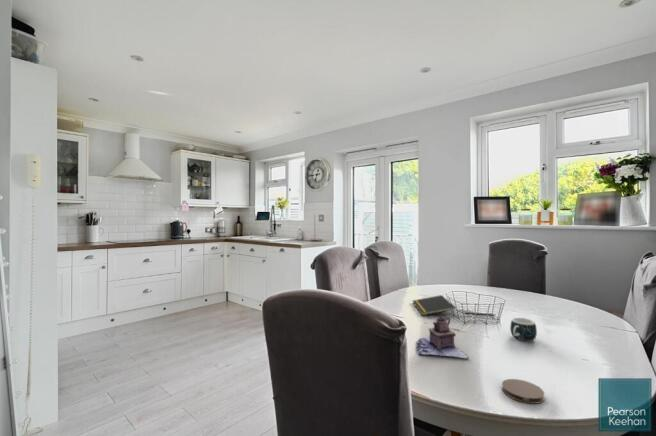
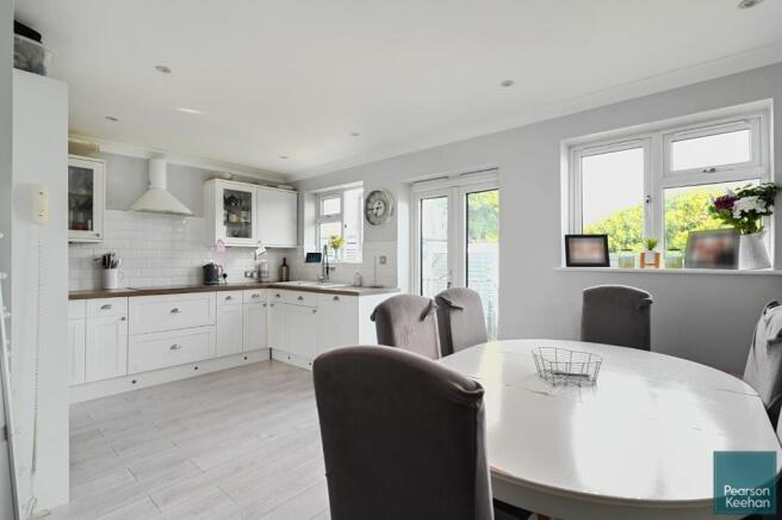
- coaster [501,378,545,405]
- notepad [412,294,457,316]
- mug [509,317,538,342]
- teapot [415,315,470,359]
